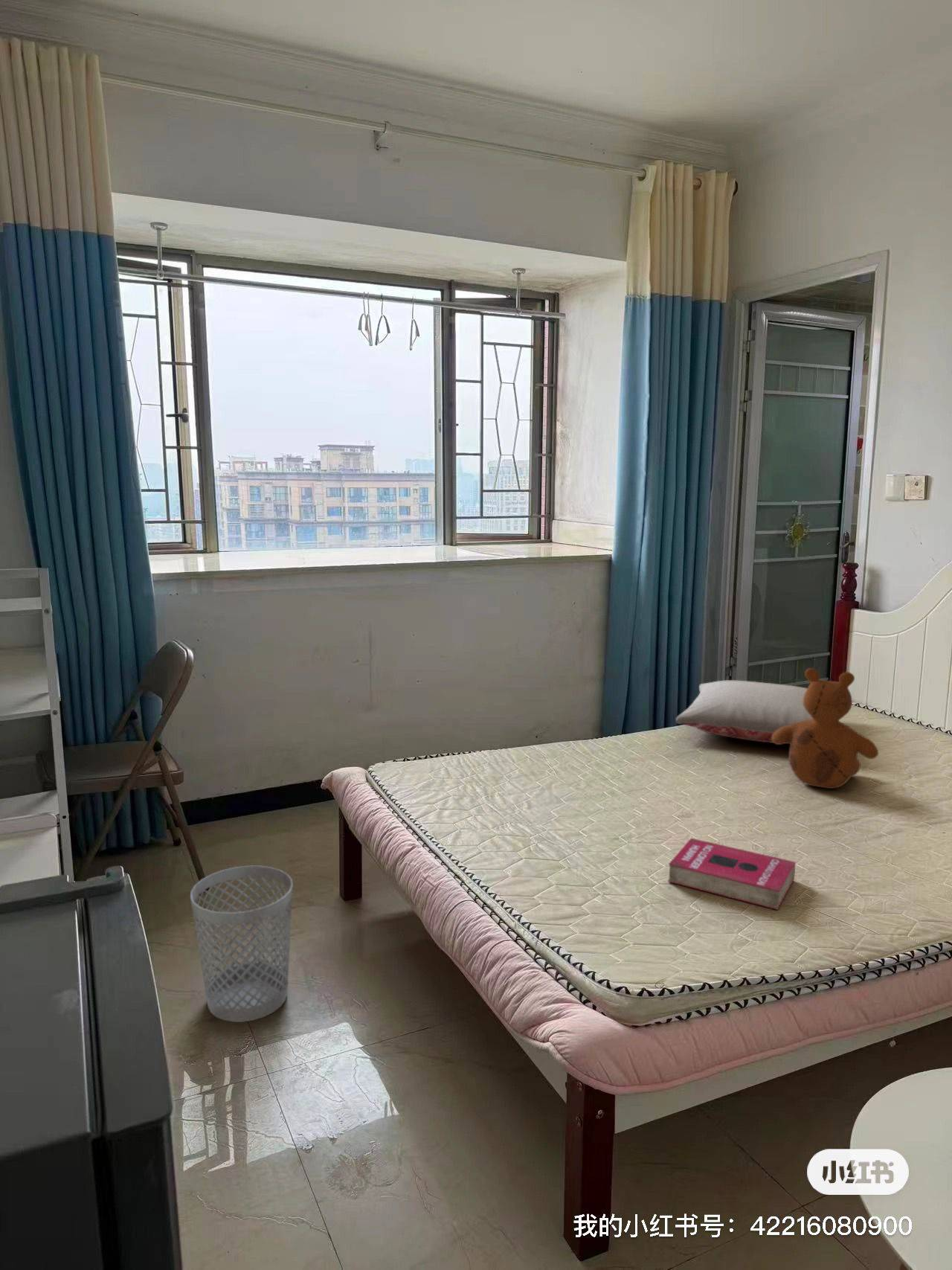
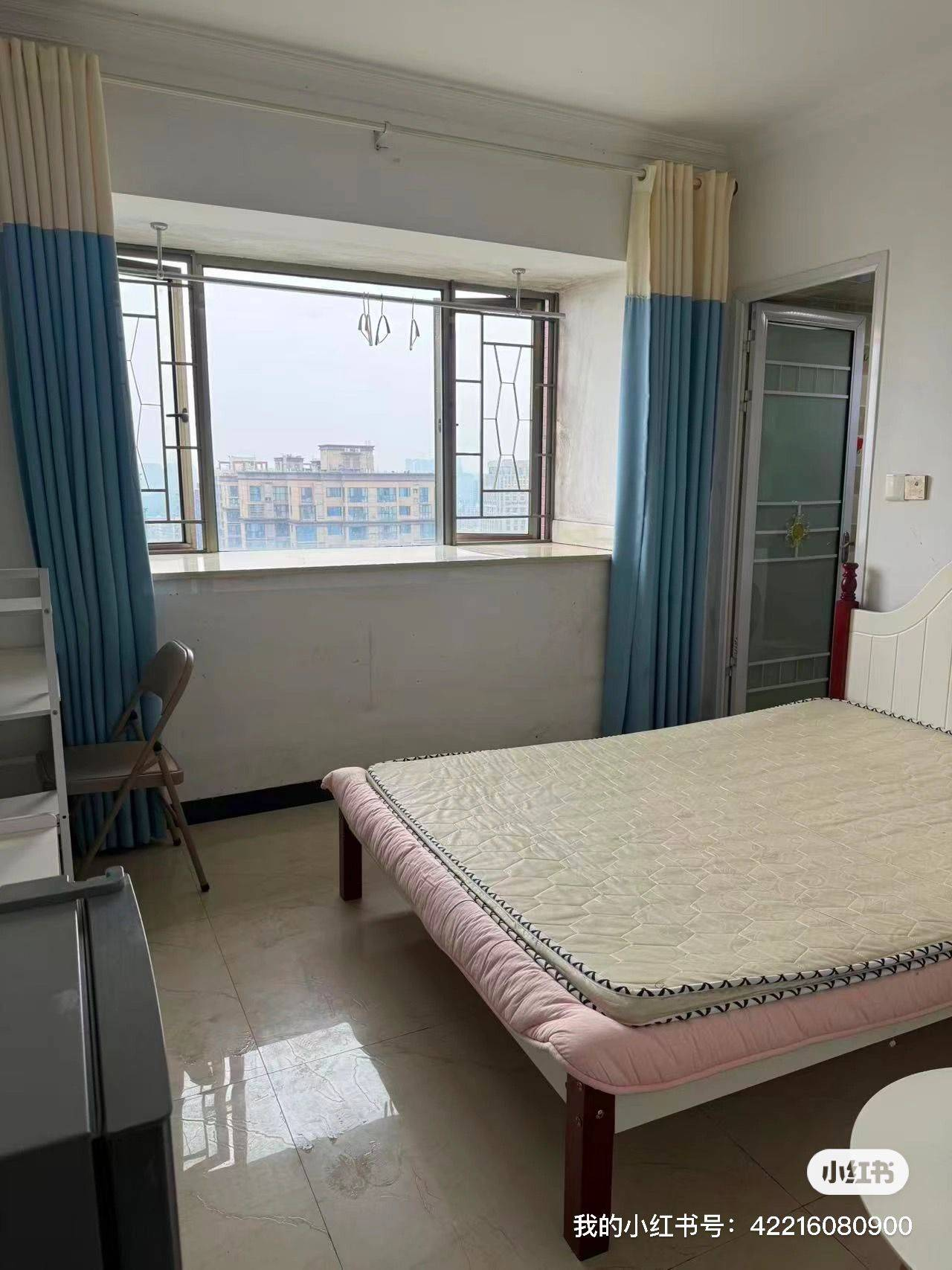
- teddy bear [771,667,879,789]
- pillow [675,679,812,745]
- book [667,838,797,911]
- wastebasket [190,865,294,1023]
